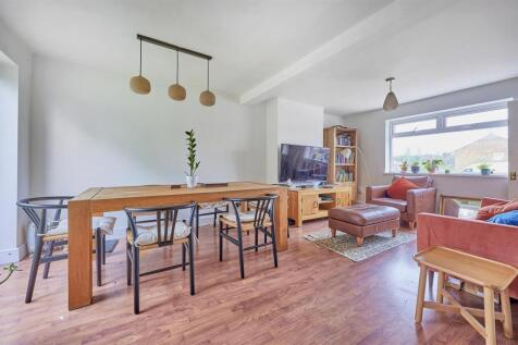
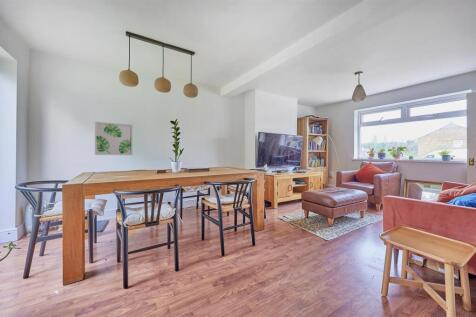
+ wall art [94,121,134,156]
